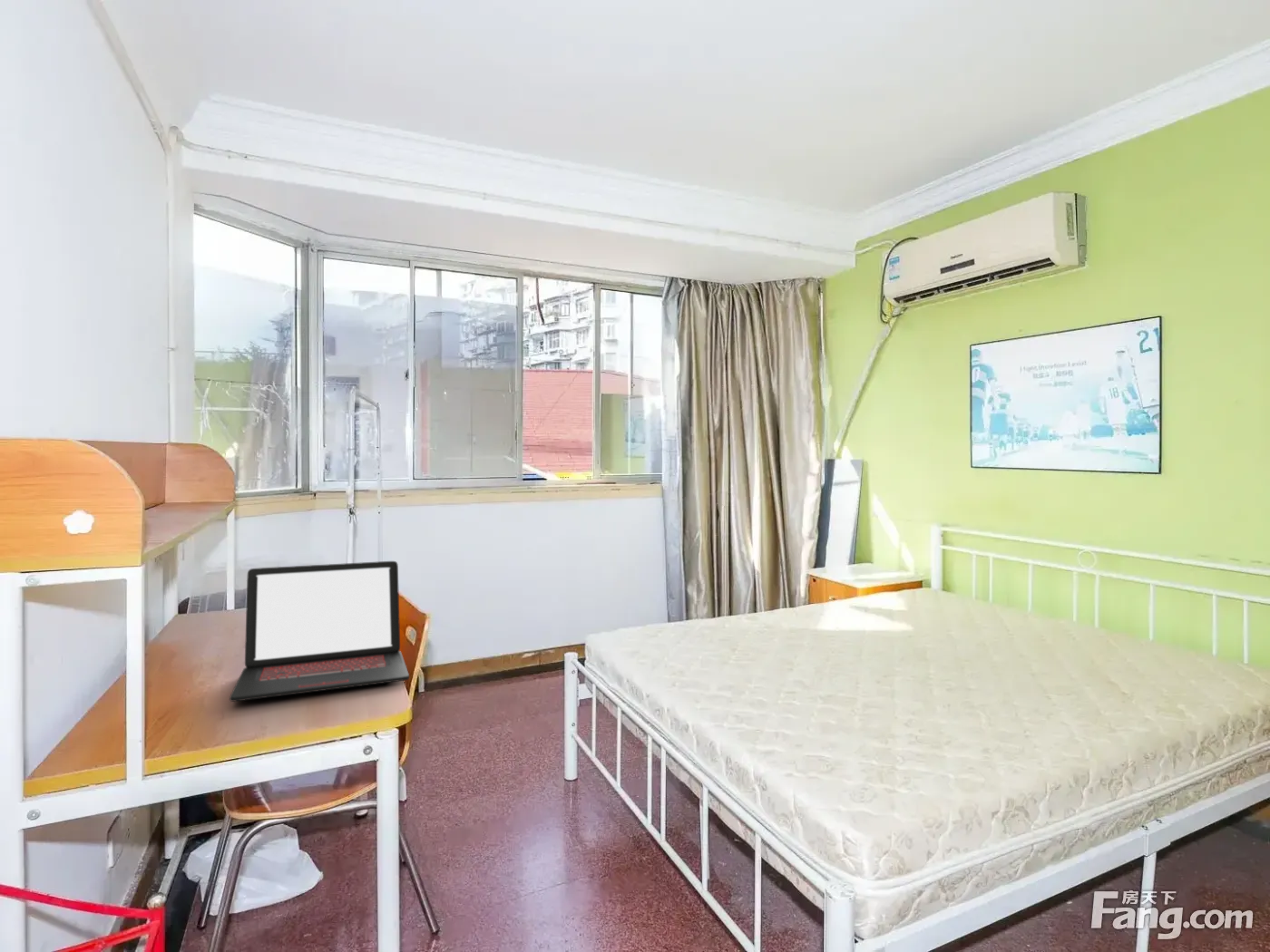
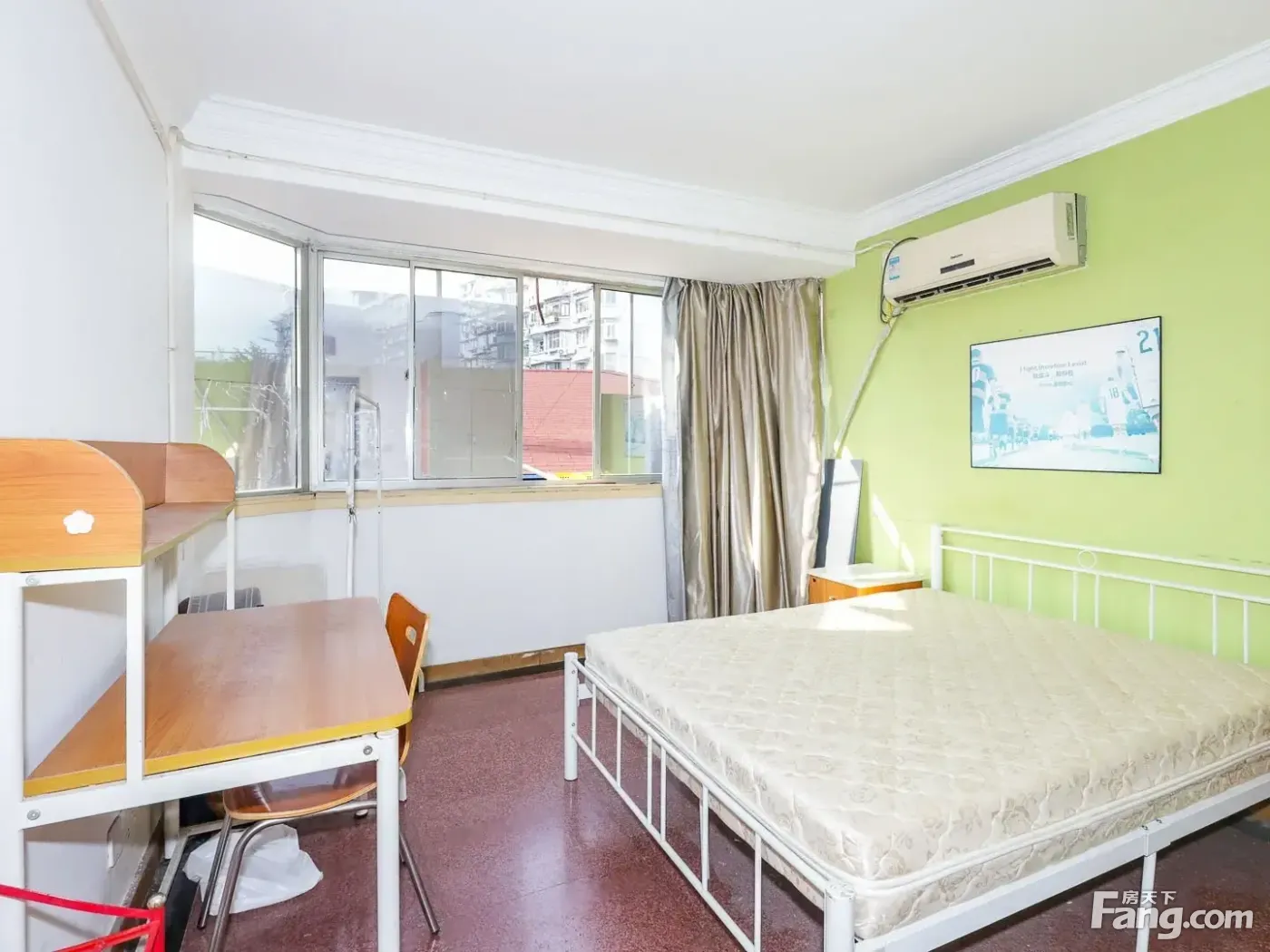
- laptop [229,560,410,703]
